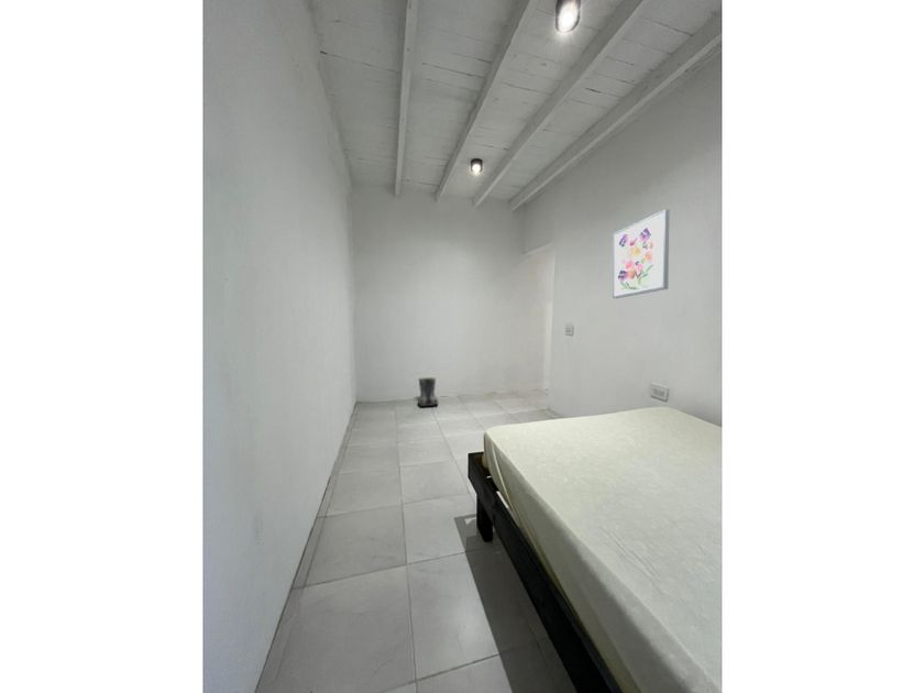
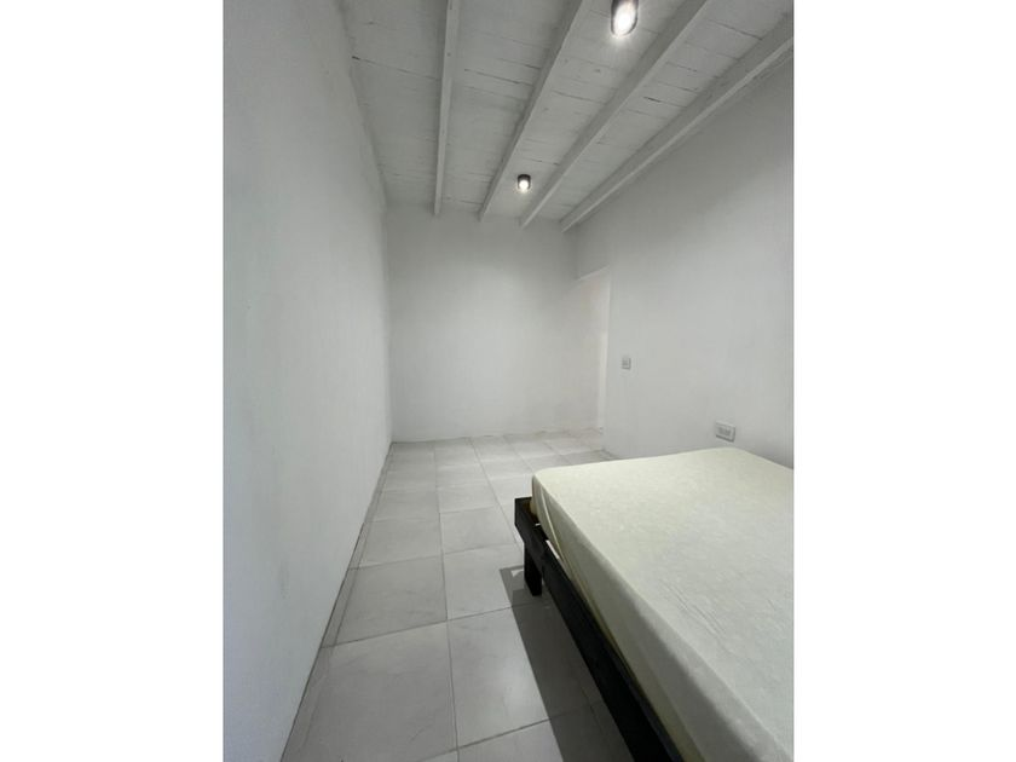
- wall art [612,208,671,299]
- boots [417,376,439,407]
